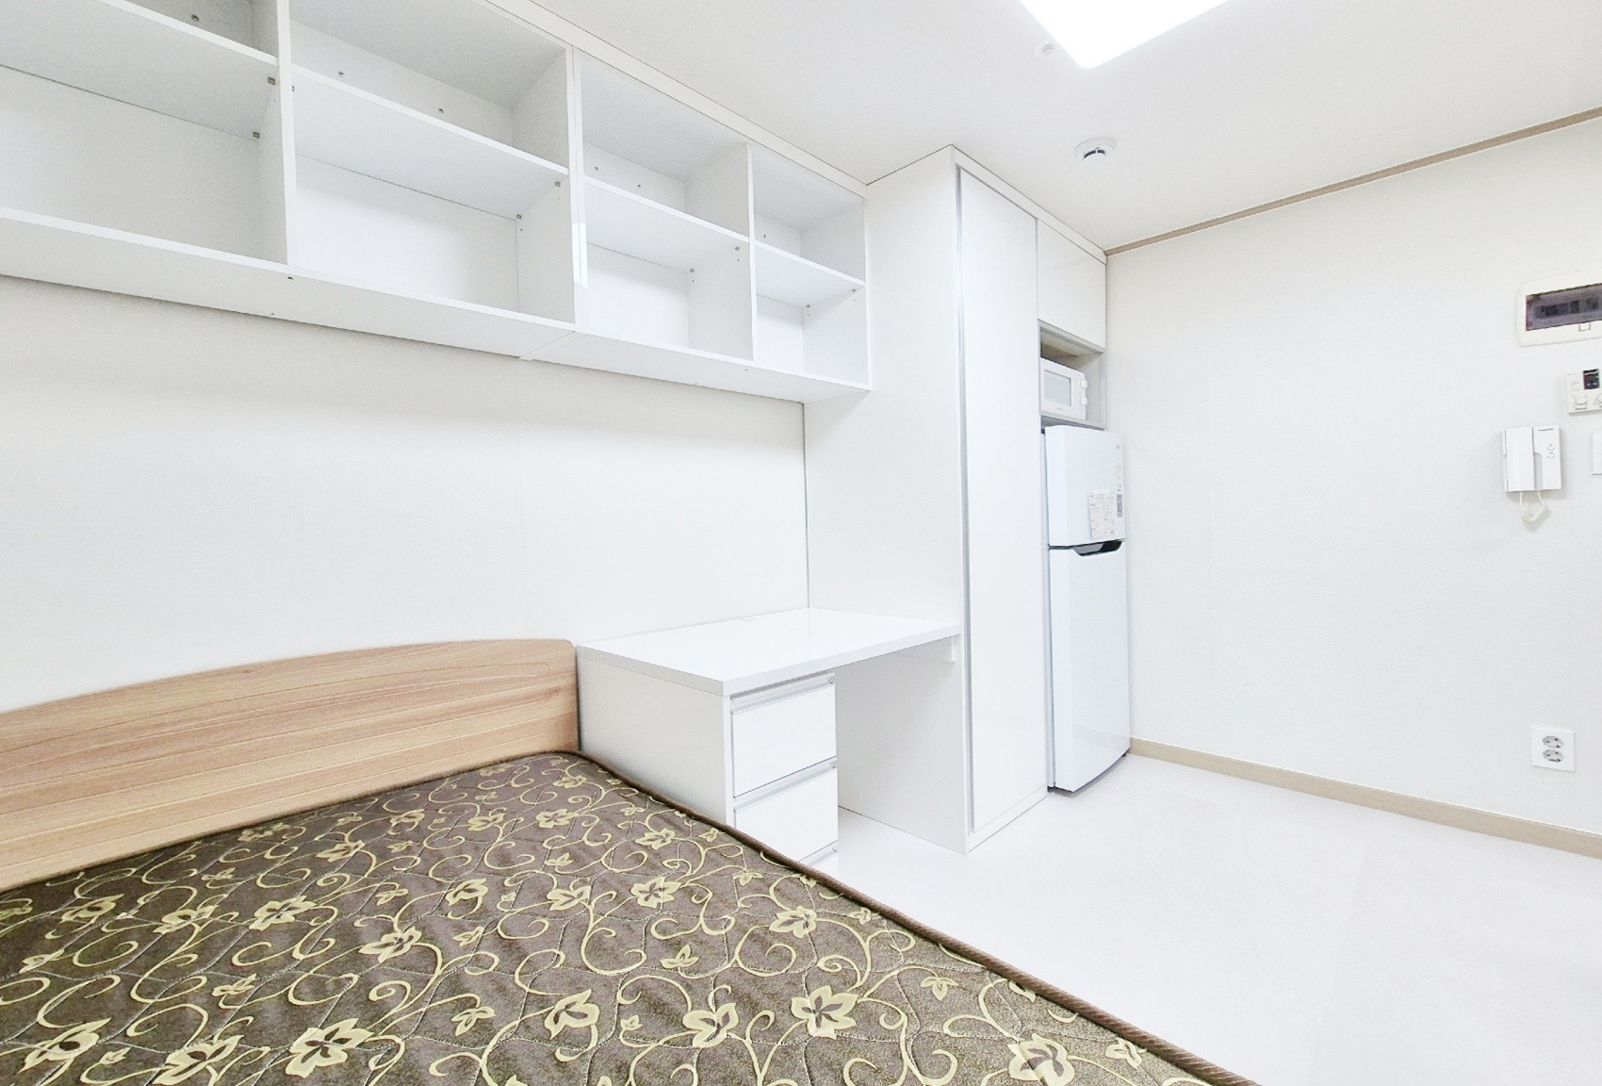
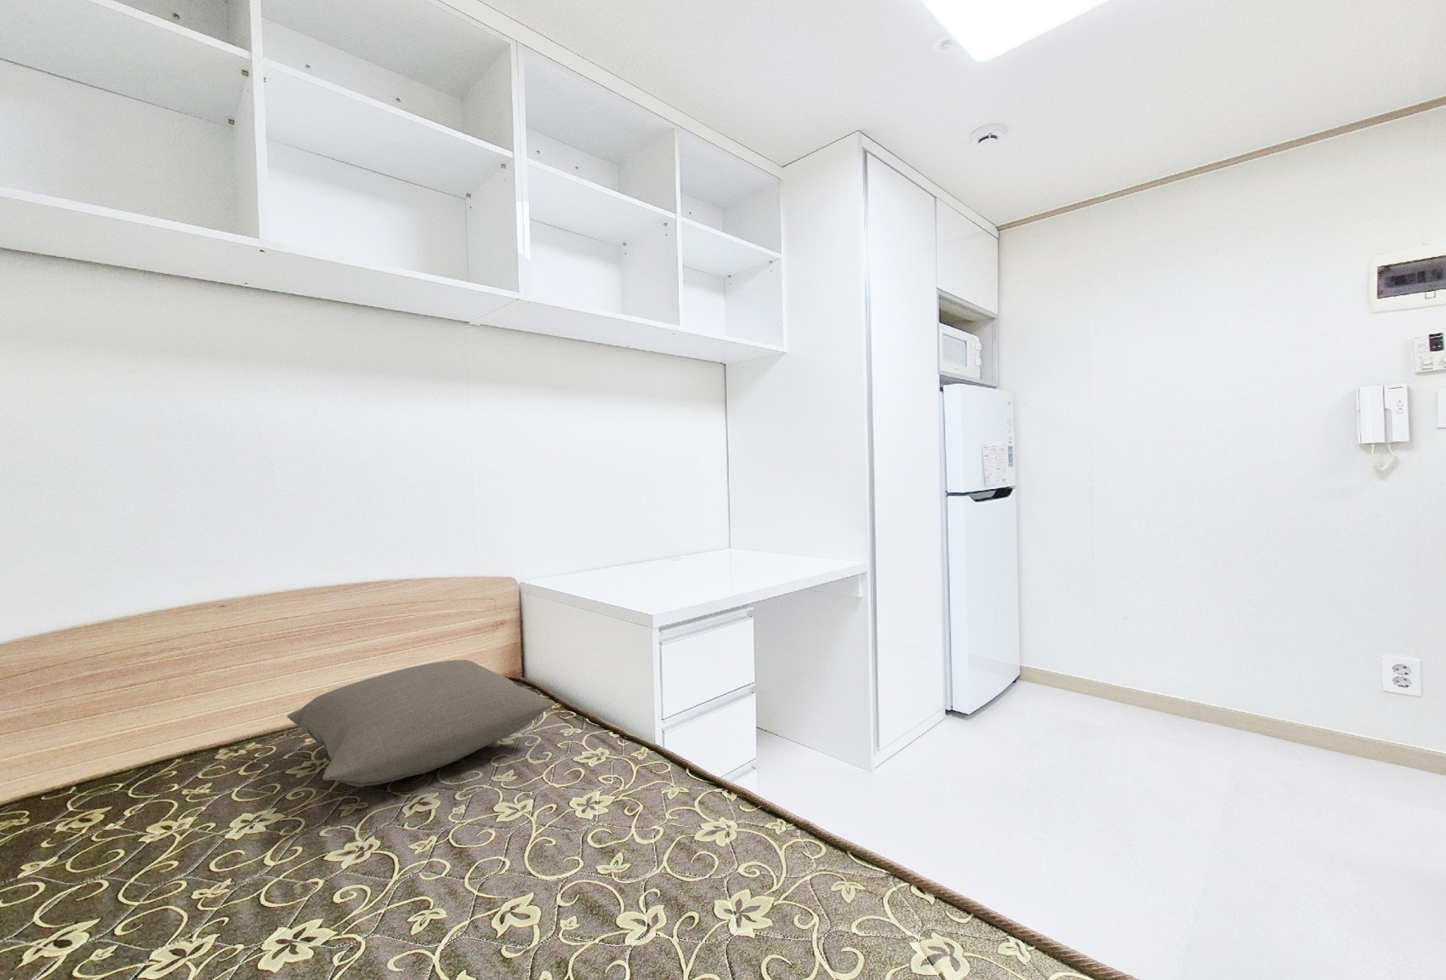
+ pillow [287,660,557,788]
